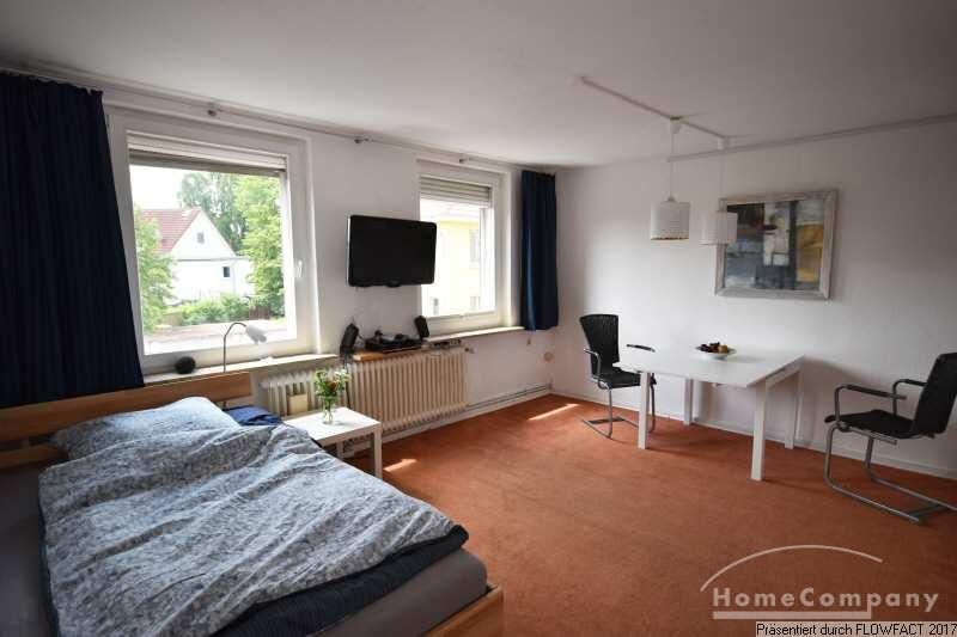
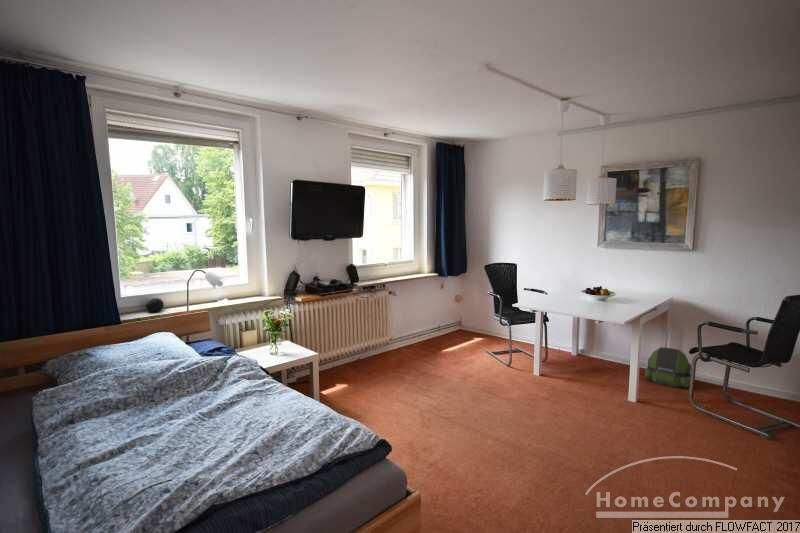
+ backpack [644,346,692,389]
